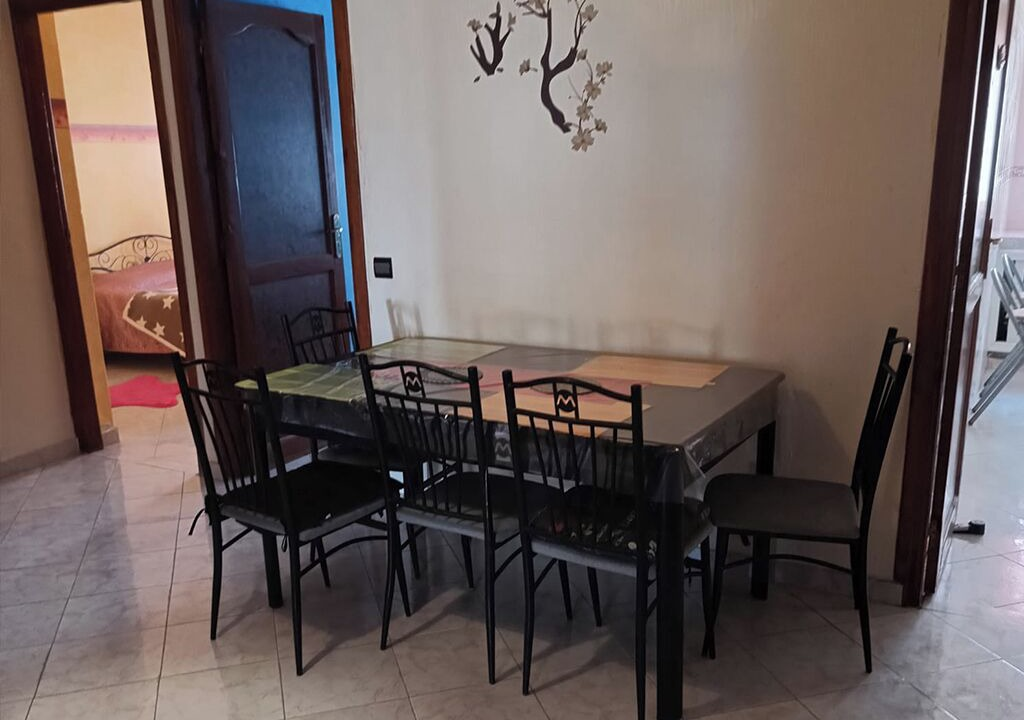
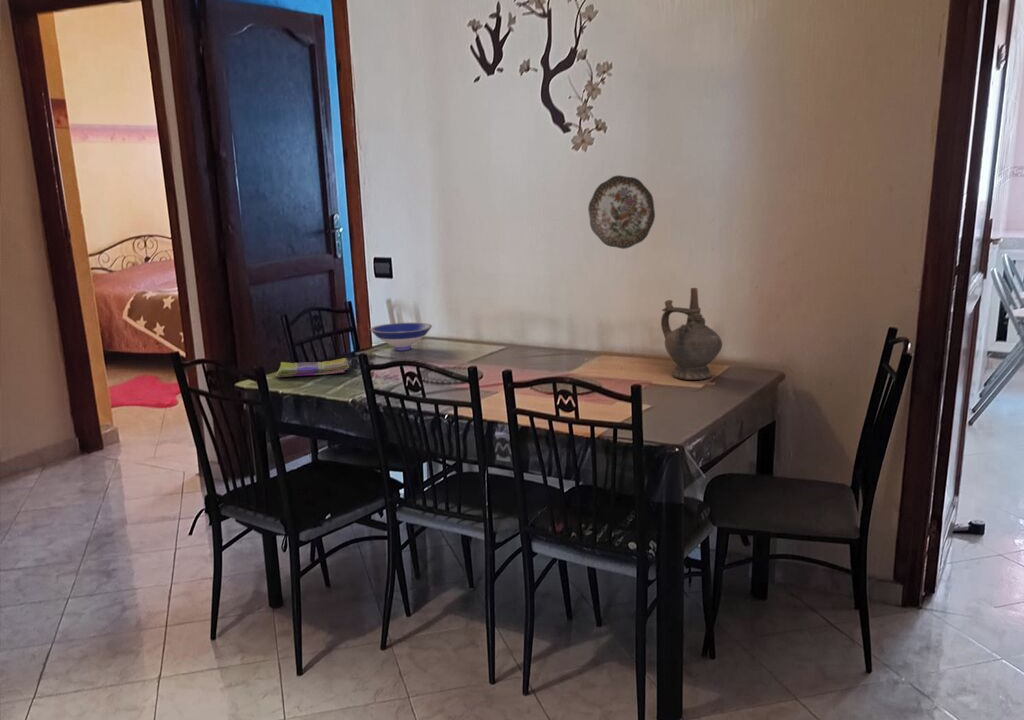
+ ceremonial vessel [660,287,723,381]
+ bowl [369,322,433,352]
+ decorative plate [587,174,656,250]
+ dish towel [275,357,350,378]
